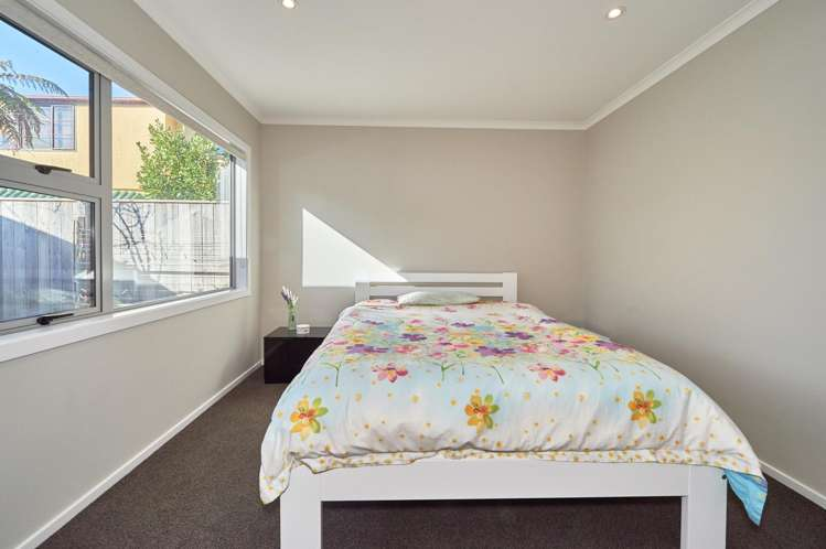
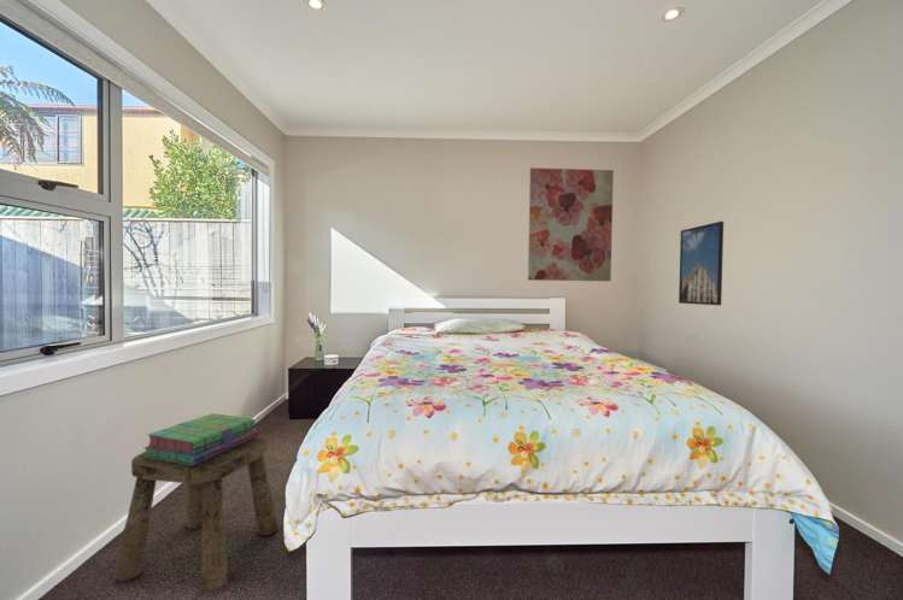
+ wall art [527,166,615,282]
+ stack of books [142,412,259,465]
+ stool [112,433,280,592]
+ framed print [678,220,725,306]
